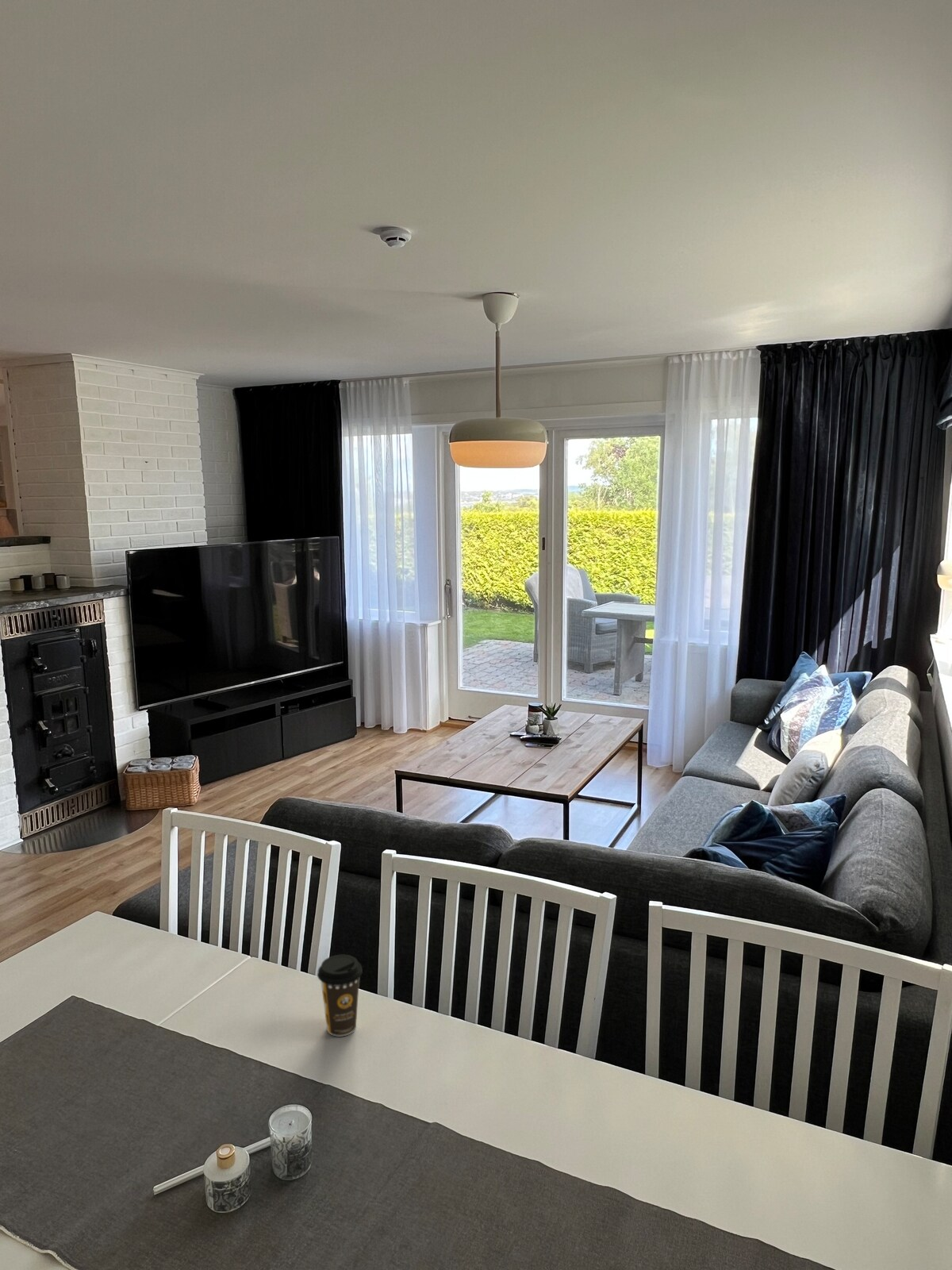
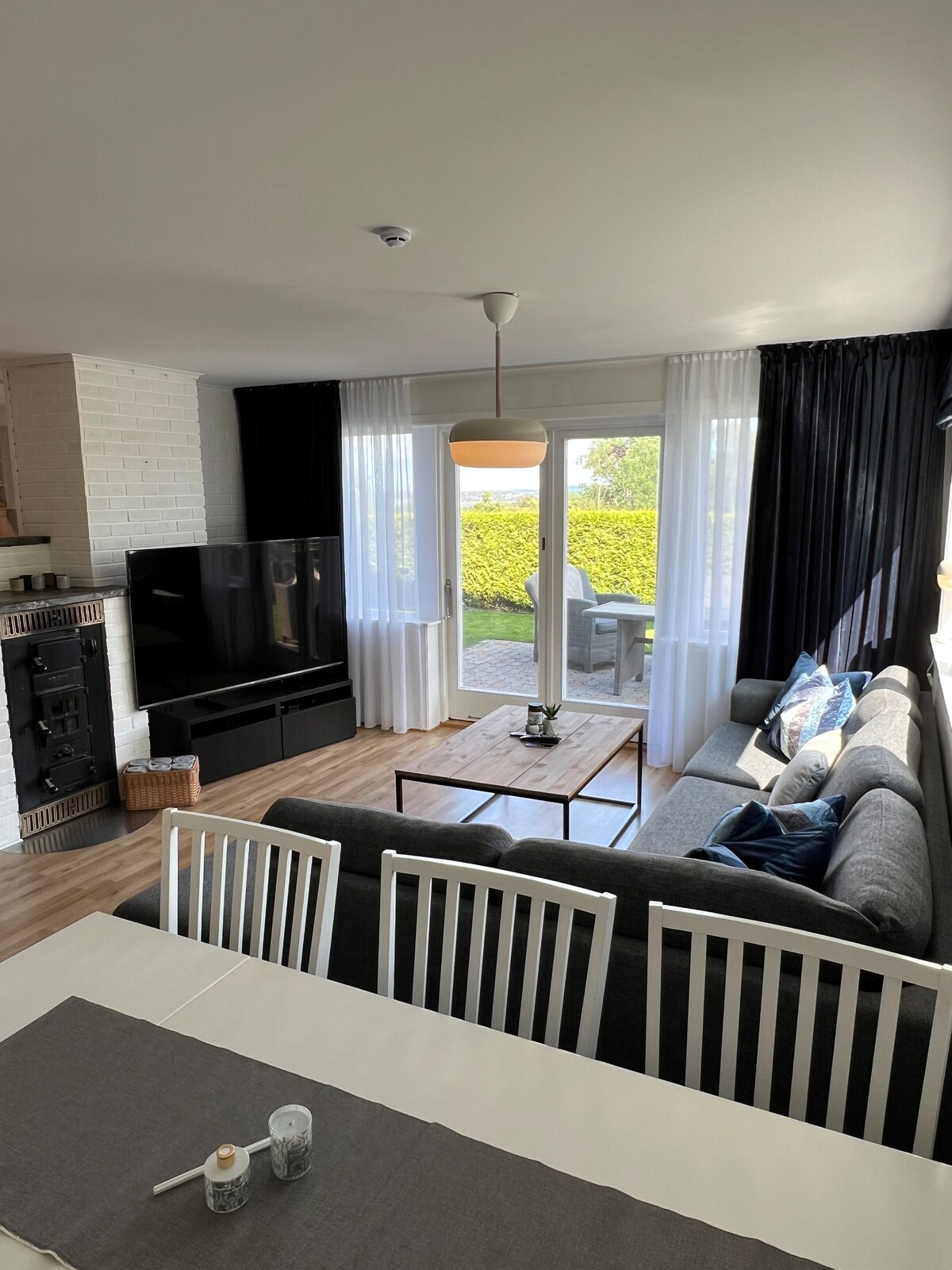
- coffee cup [317,954,363,1037]
